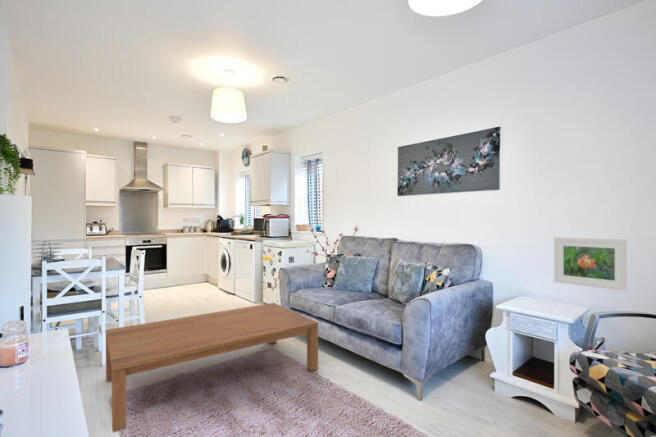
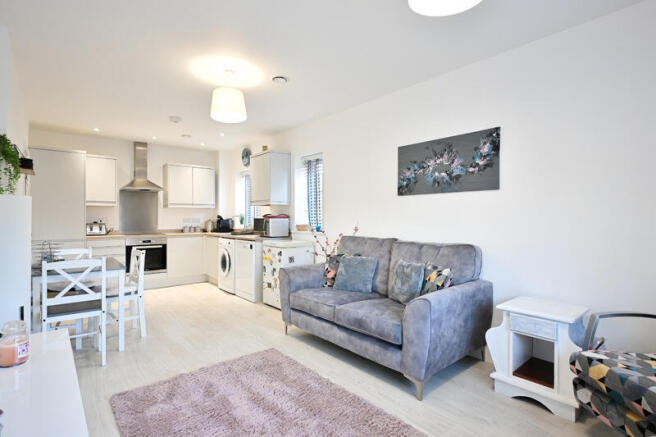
- coffee table [105,302,319,434]
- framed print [553,236,628,292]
